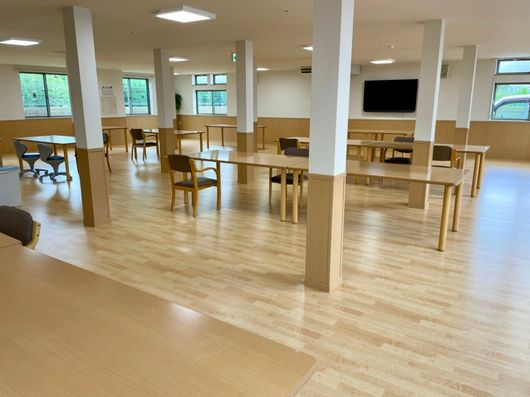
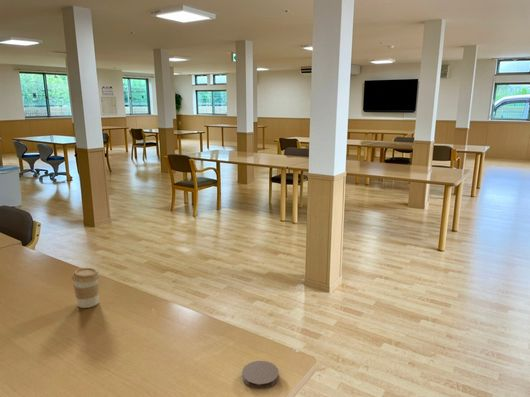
+ coaster [241,360,280,389]
+ coffee cup [71,267,101,309]
